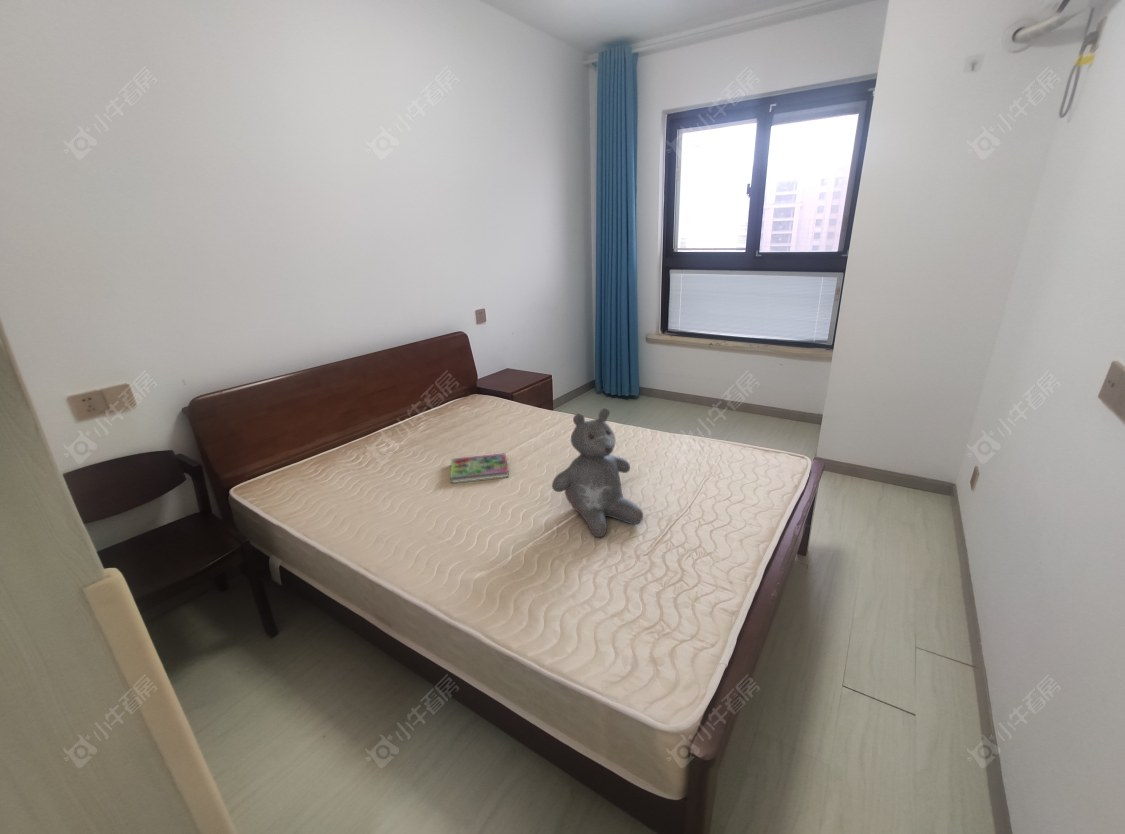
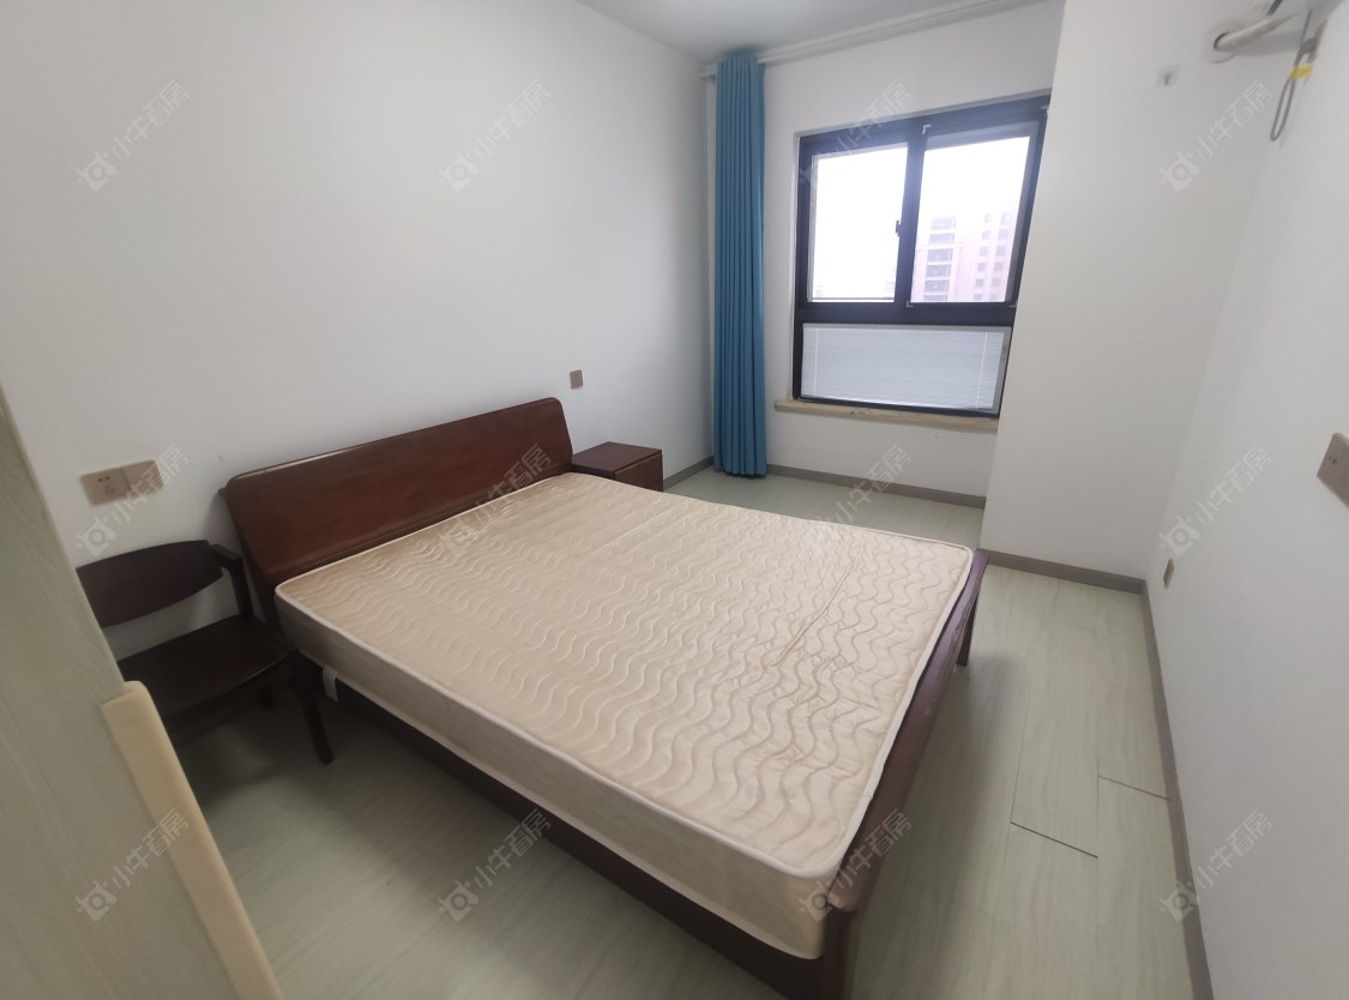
- book [449,452,510,484]
- teddy bear [551,407,644,538]
